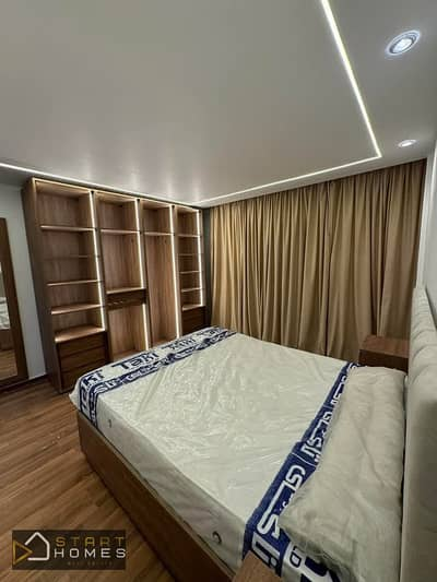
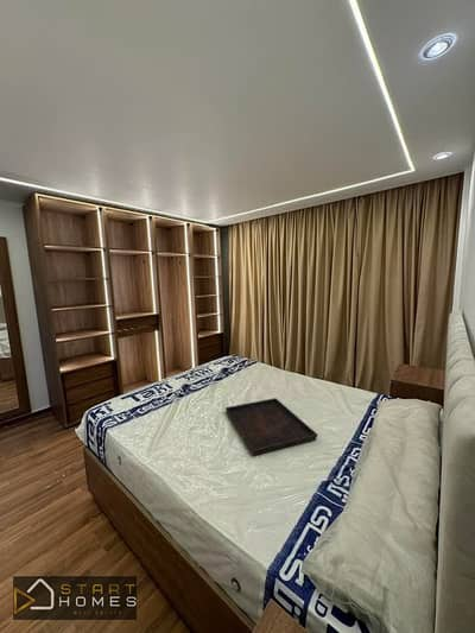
+ serving tray [224,397,318,456]
